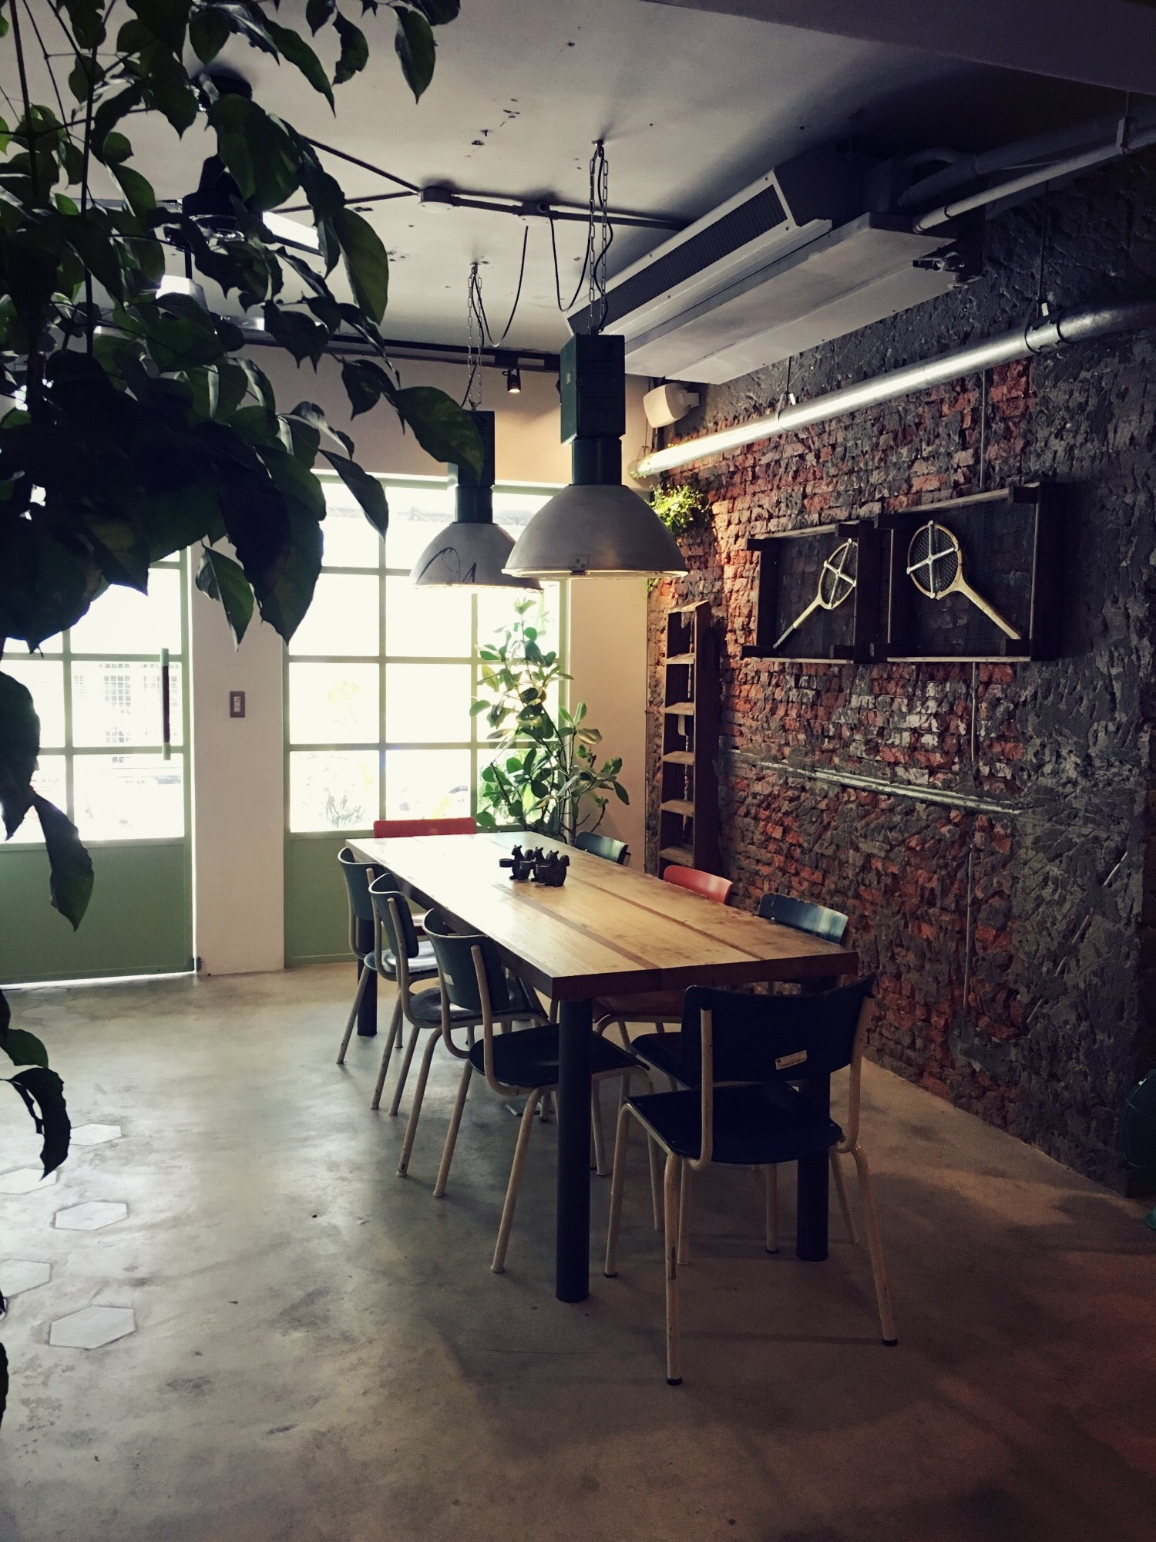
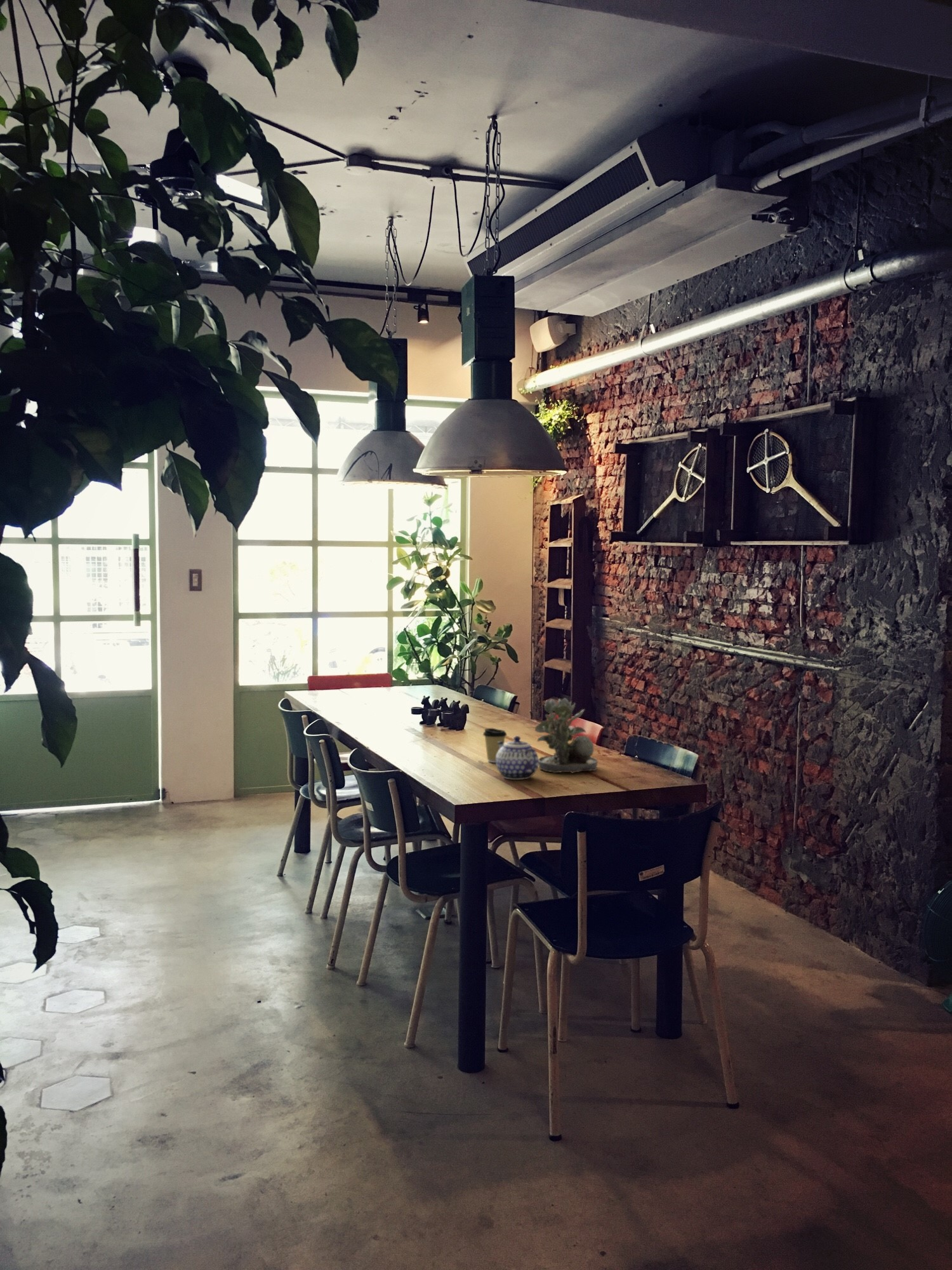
+ teapot [496,735,539,780]
+ succulent plant [534,697,598,773]
+ coffee cup [482,728,508,763]
